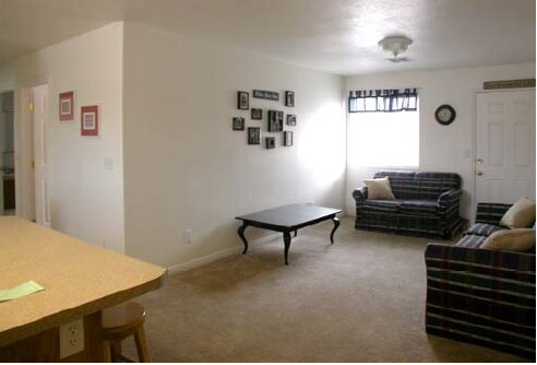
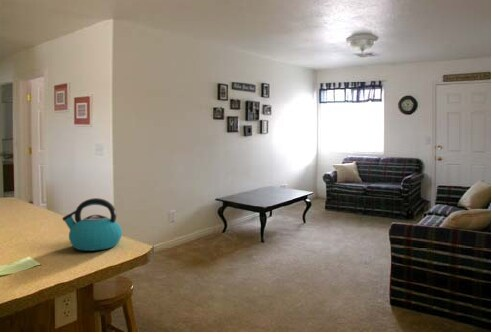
+ kettle [61,197,123,252]
